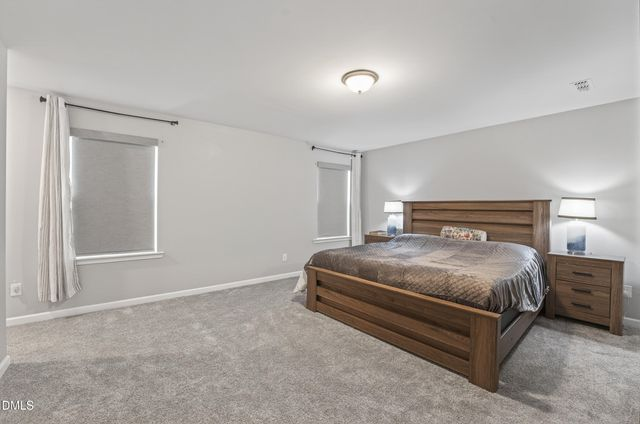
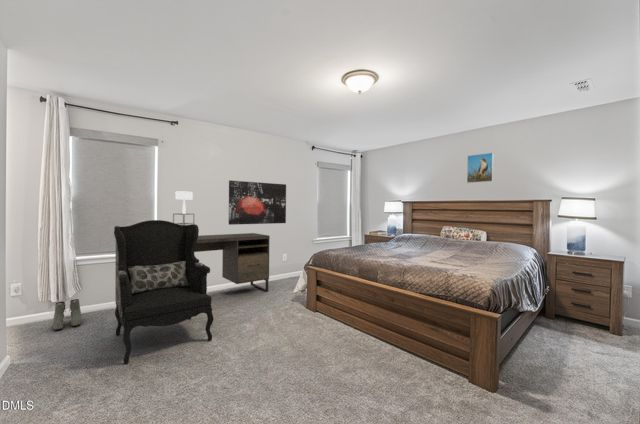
+ armchair [113,219,214,365]
+ table lamp [172,191,196,225]
+ desk [194,232,271,293]
+ wall art [228,180,287,226]
+ boots [52,298,83,331]
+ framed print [466,152,495,184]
